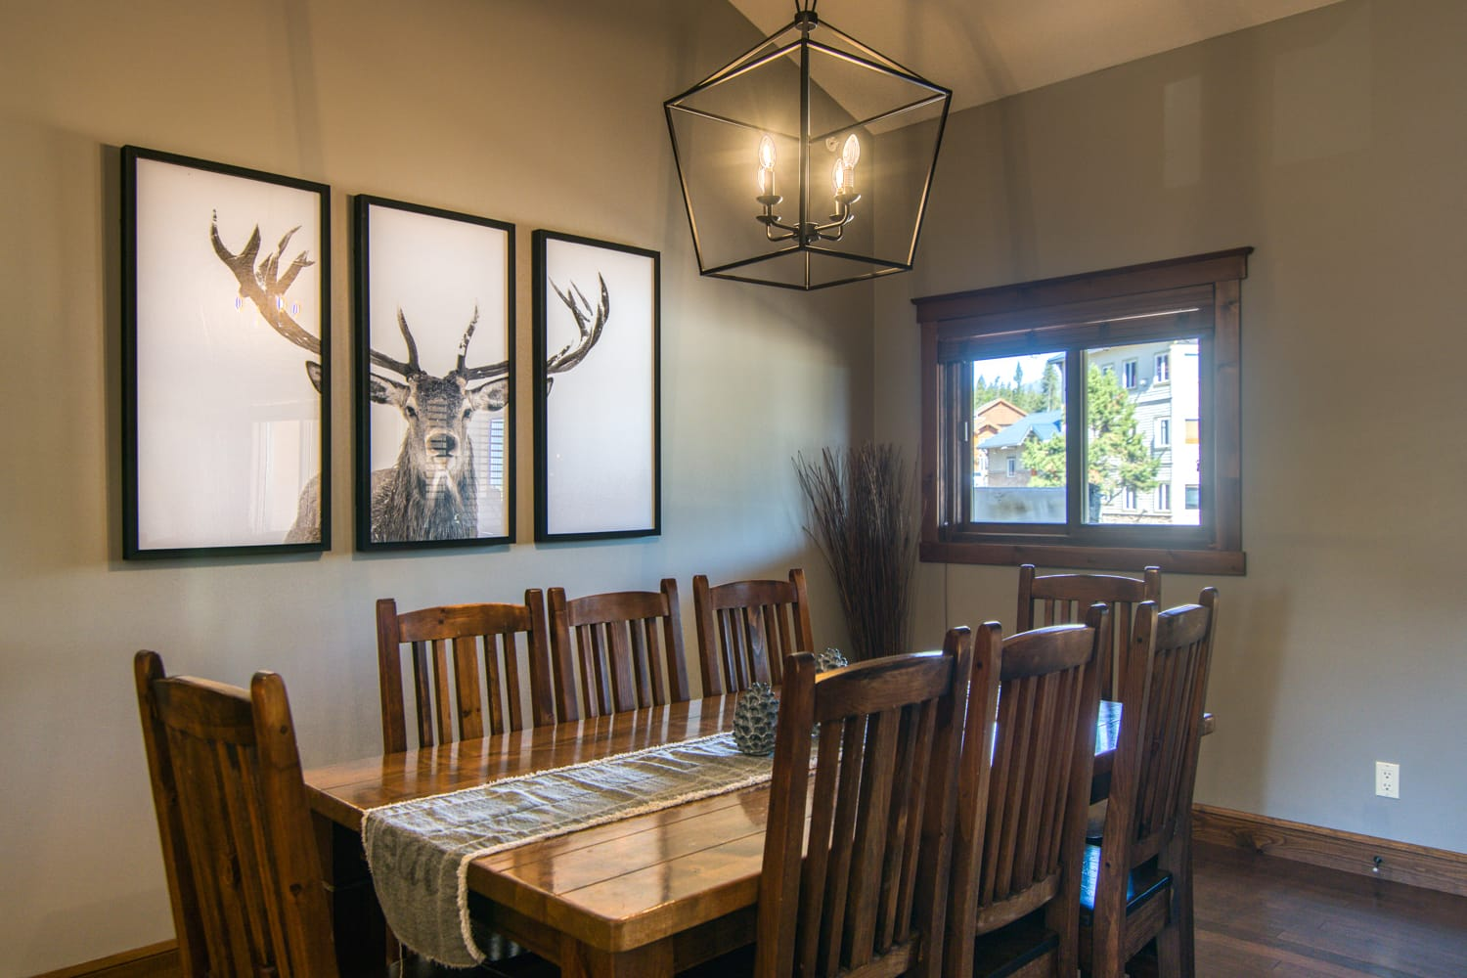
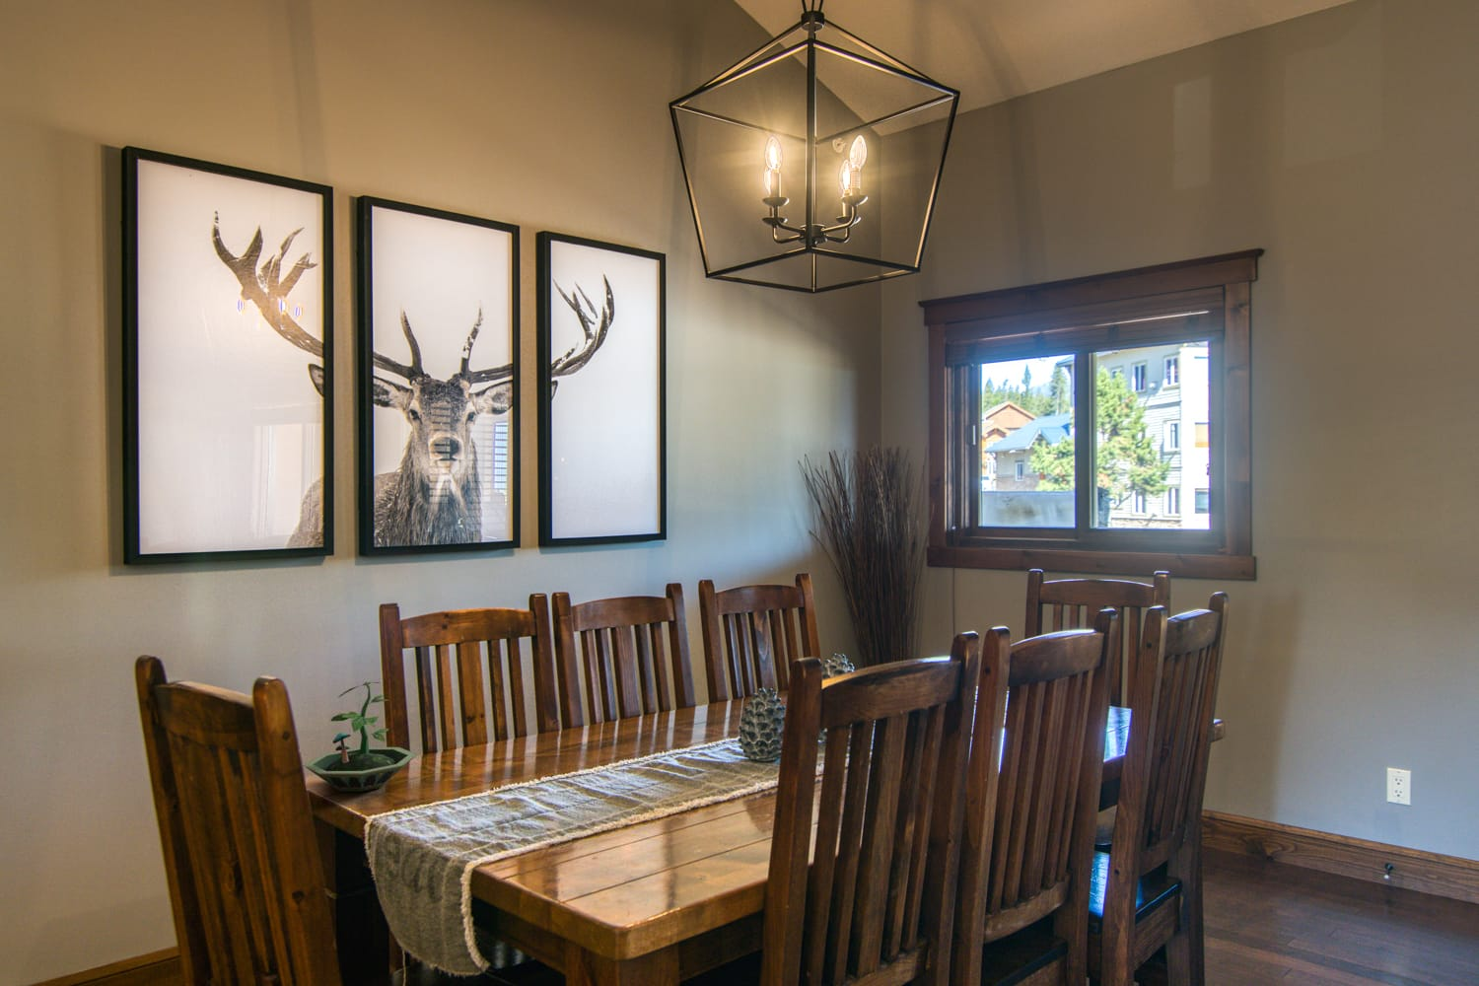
+ terrarium [303,681,418,792]
